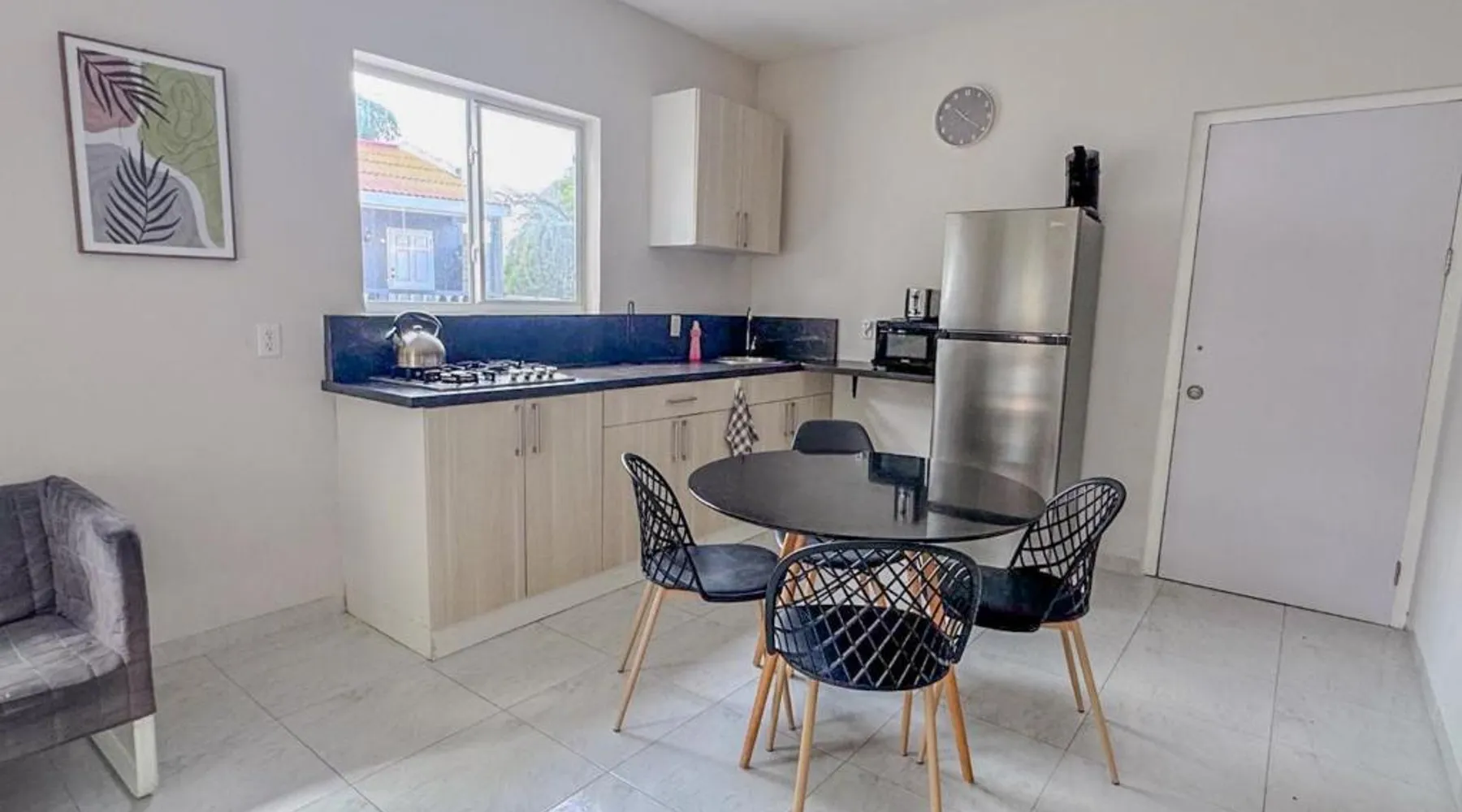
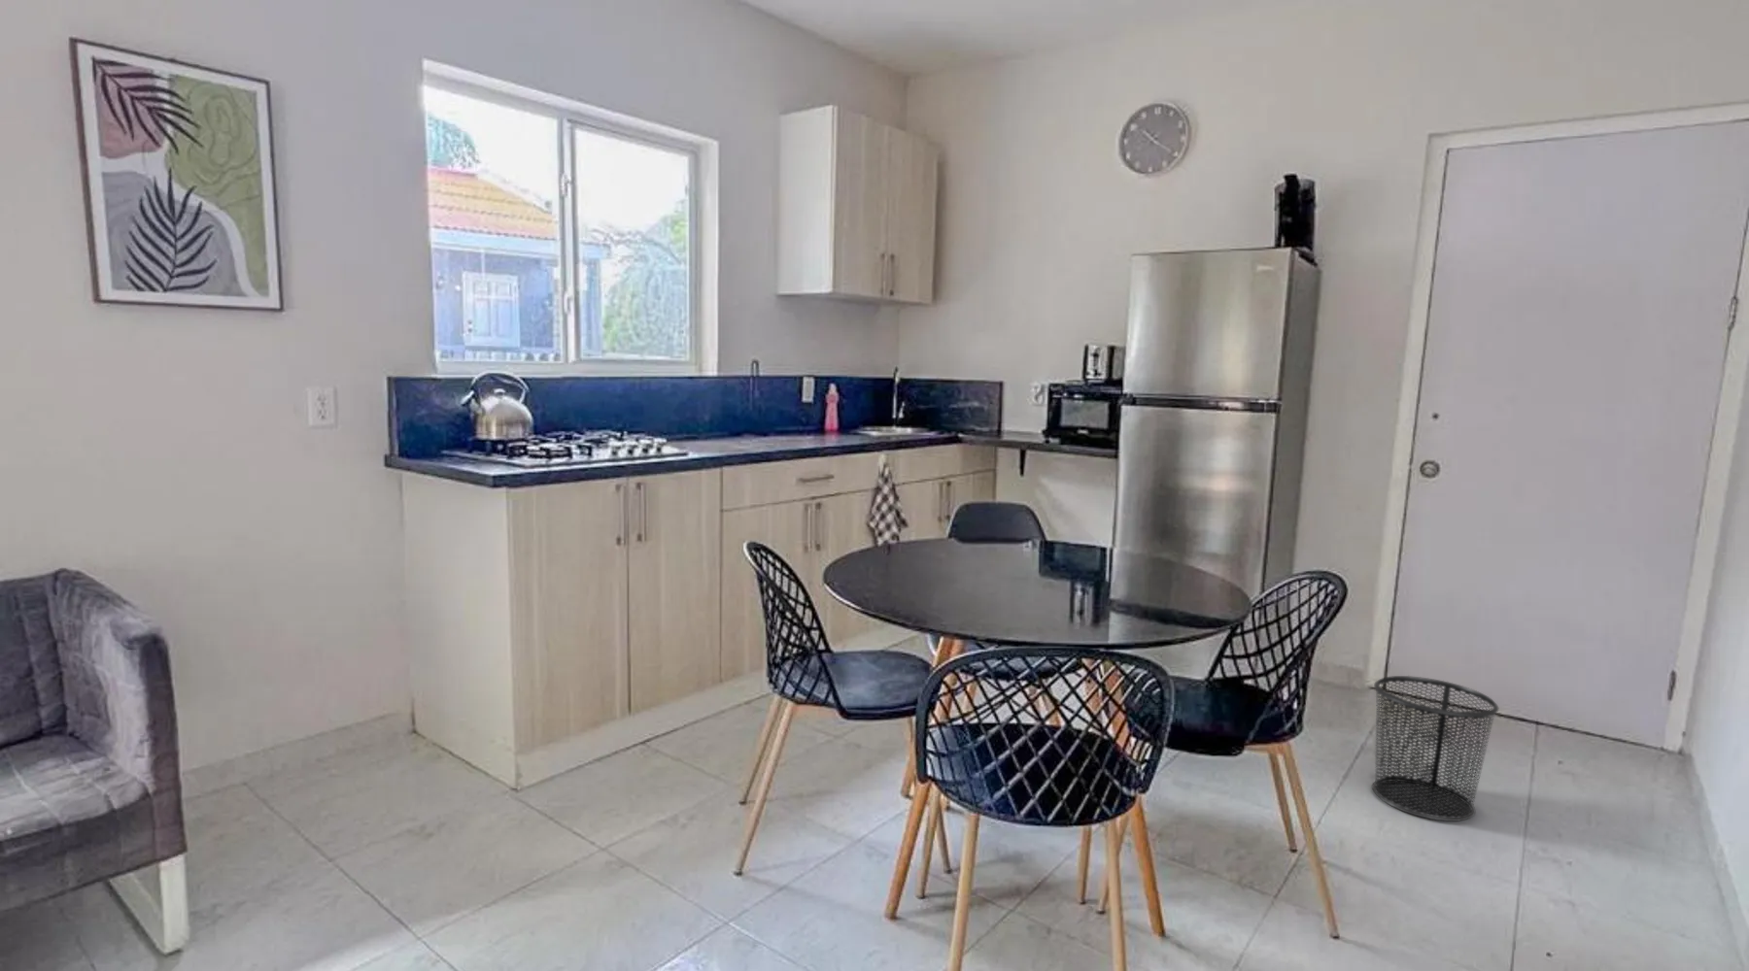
+ trash can [1371,674,1499,823]
